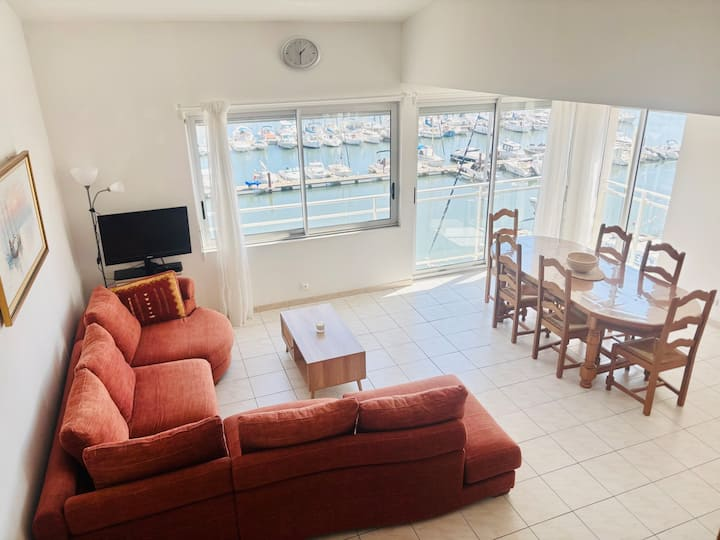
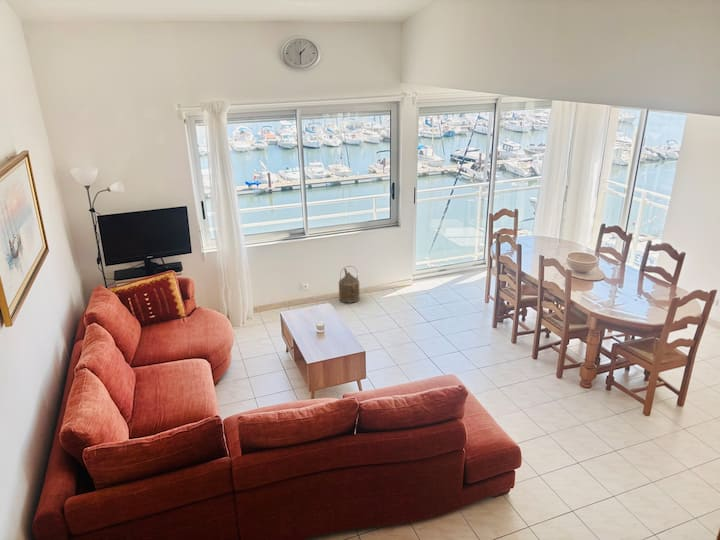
+ watering can [338,265,361,304]
